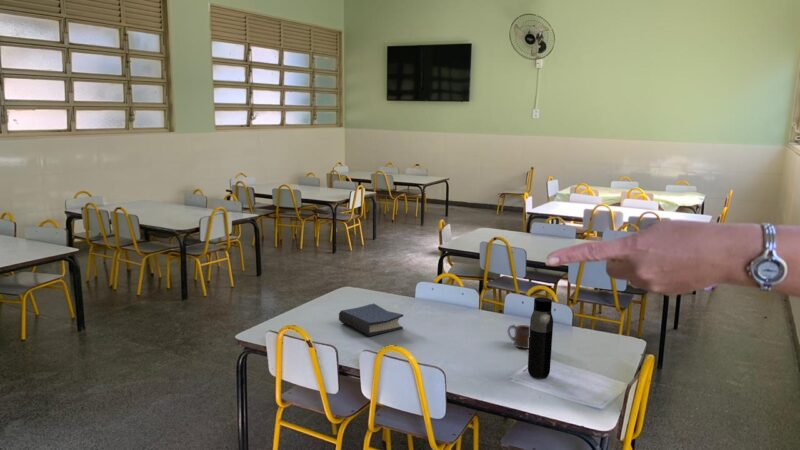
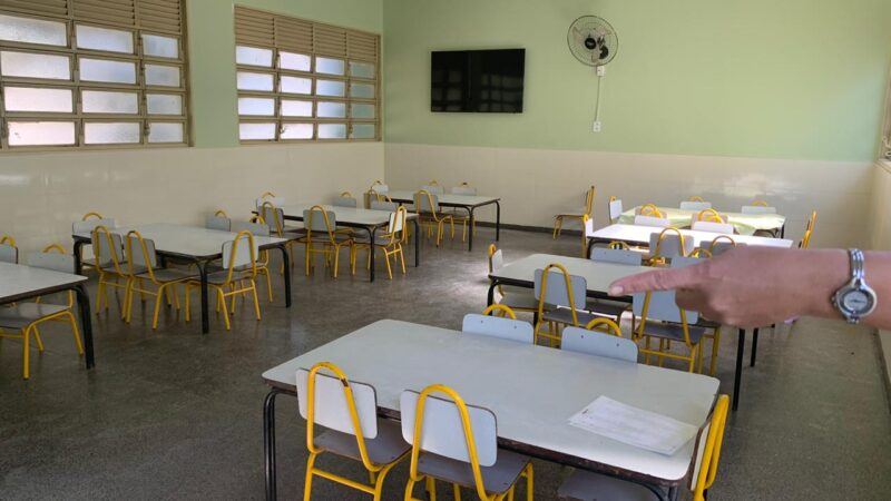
- water bottle [527,296,554,379]
- hardback book [338,303,404,337]
- mug [507,324,530,350]
